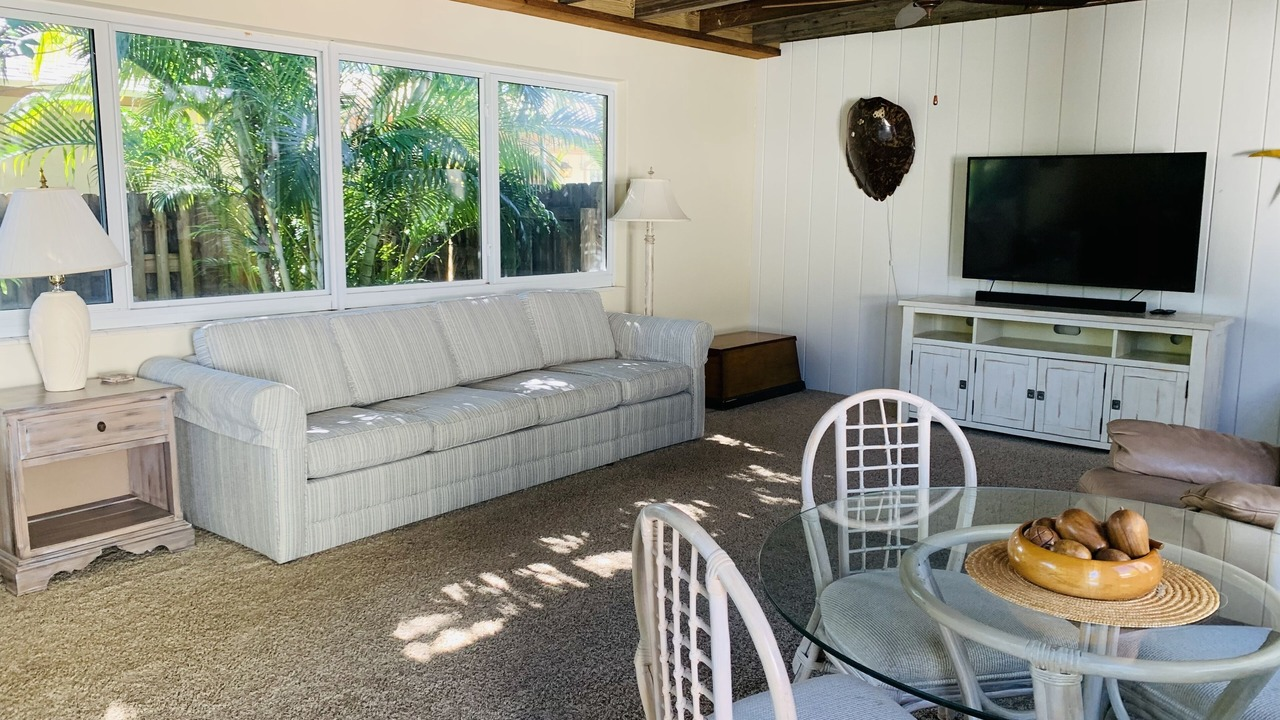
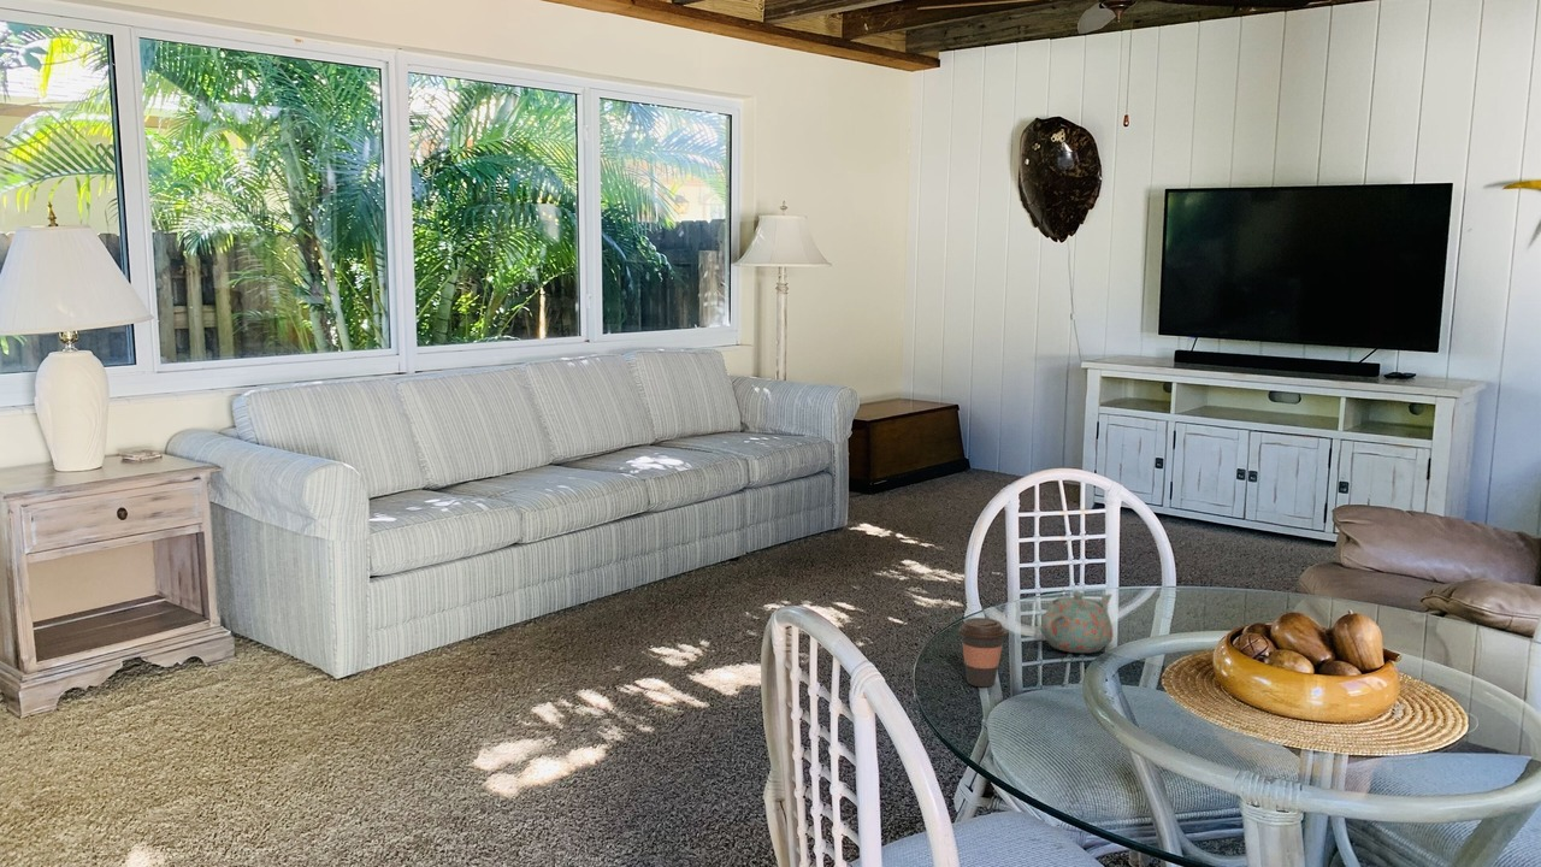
+ teapot [1040,590,1115,654]
+ coffee cup [957,617,1008,688]
